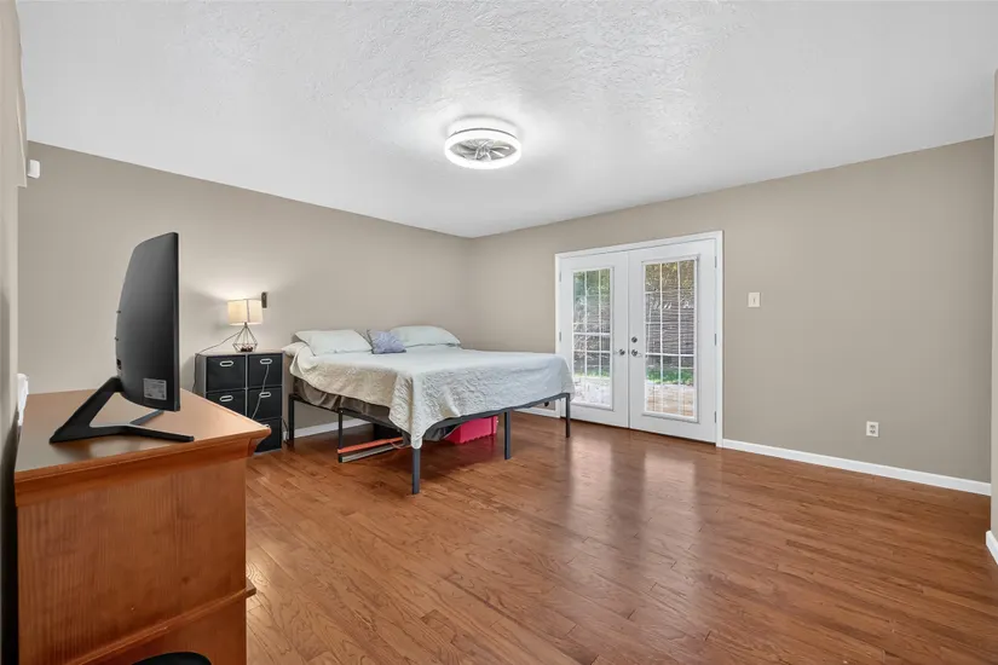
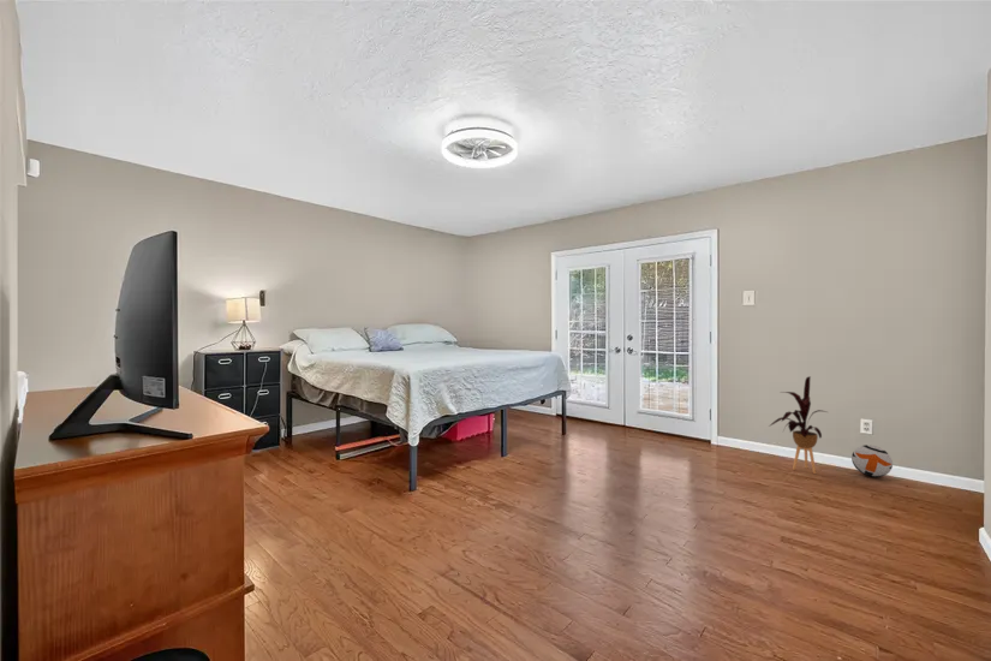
+ ball [850,443,894,478]
+ house plant [768,375,828,475]
